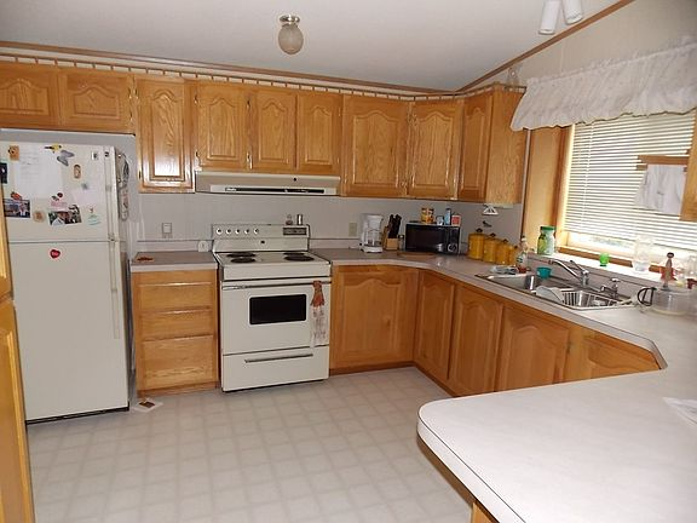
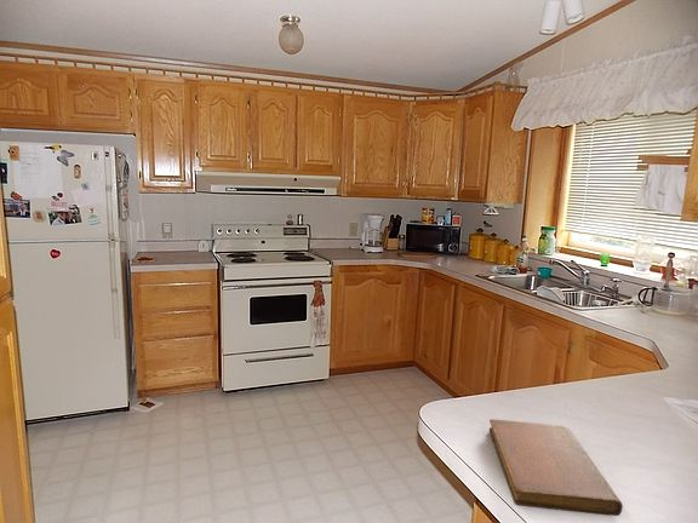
+ notebook [488,418,624,517]
